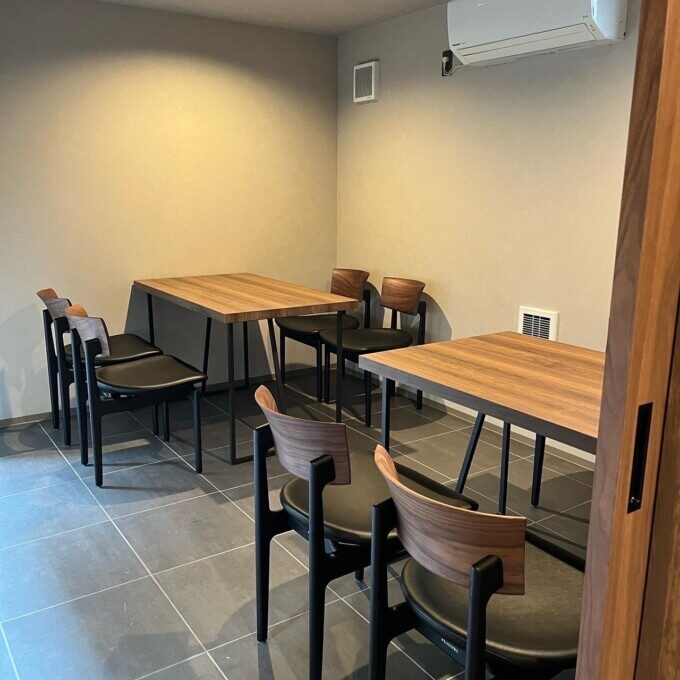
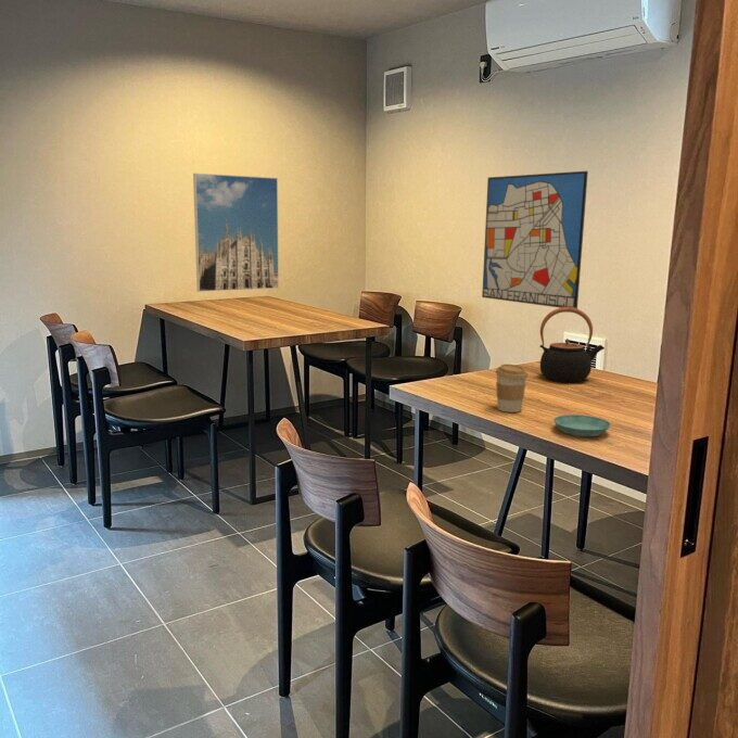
+ coffee cup [495,364,529,413]
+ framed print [192,173,280,293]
+ teapot [538,307,606,383]
+ saucer [552,413,612,437]
+ wall art [481,170,589,309]
